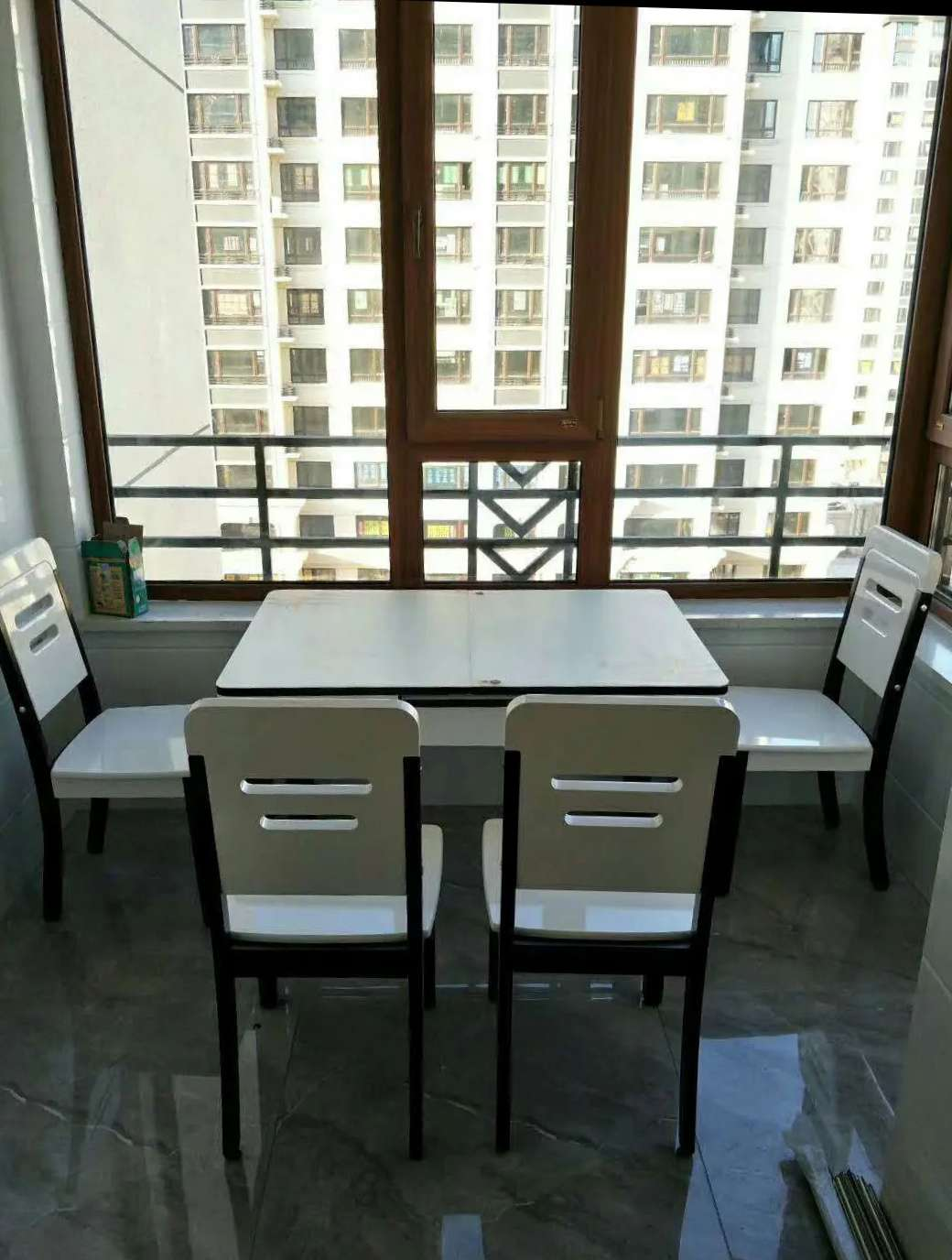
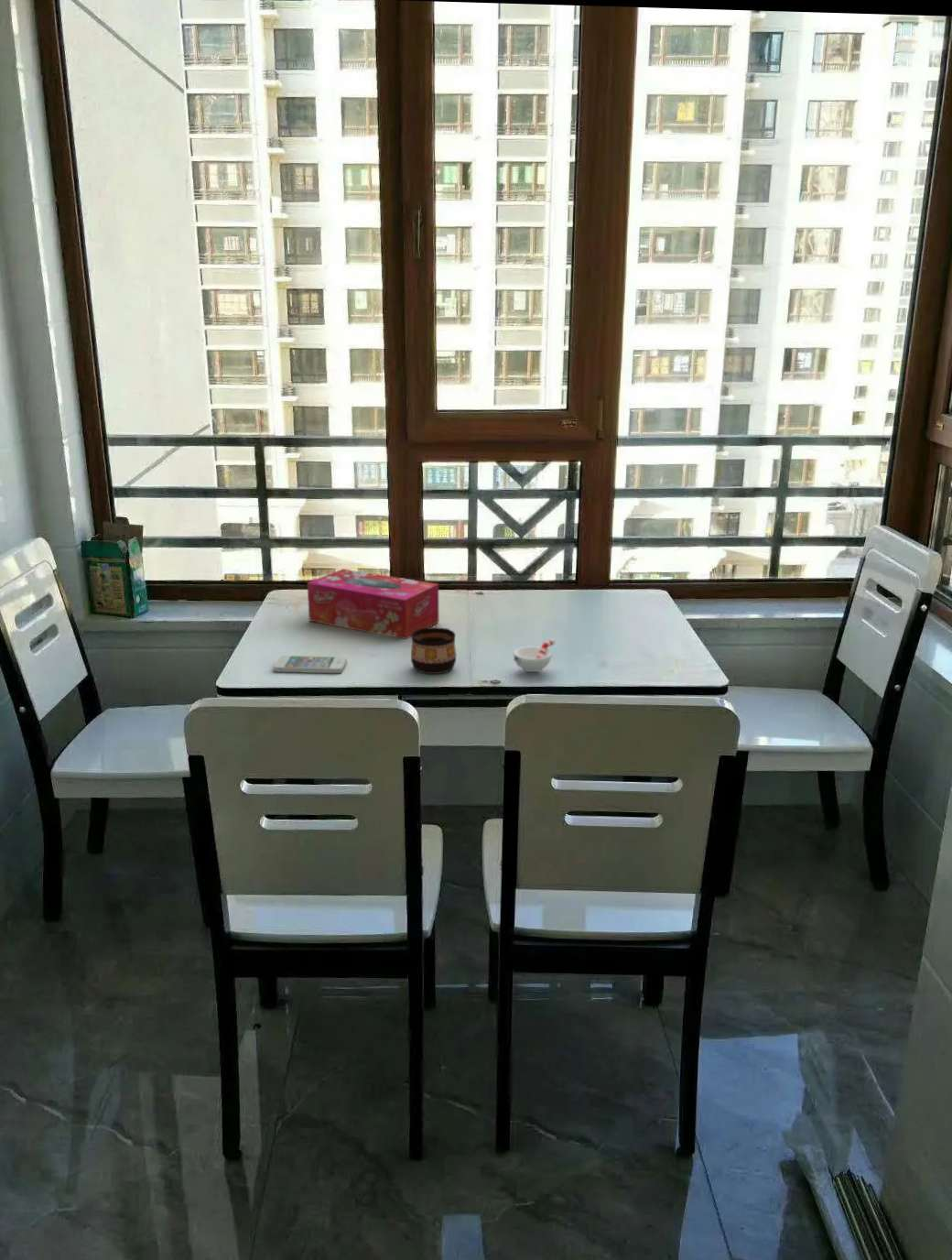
+ smartphone [273,655,348,674]
+ tissue box [307,568,439,640]
+ cup [410,626,457,675]
+ cup [513,638,556,673]
